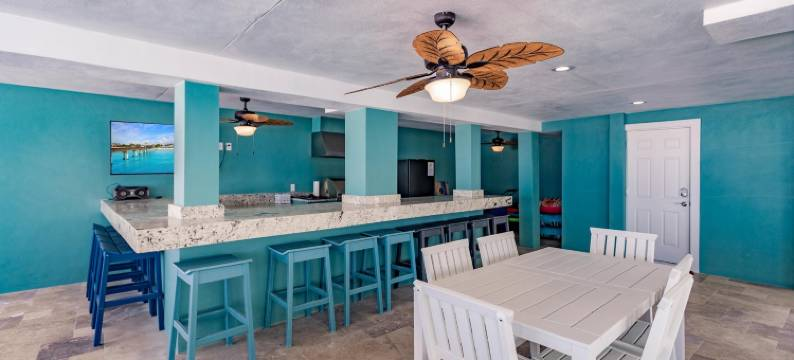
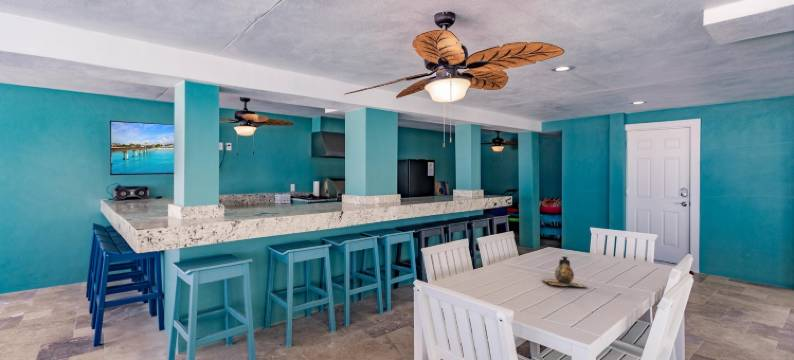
+ vase [541,255,589,288]
